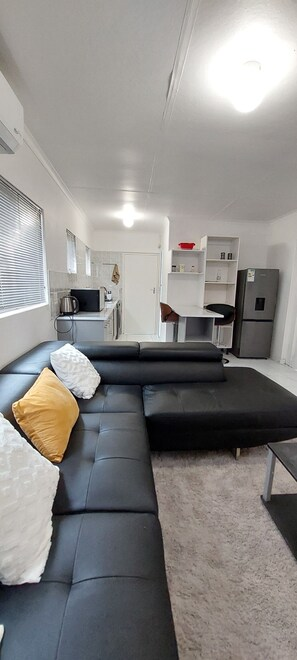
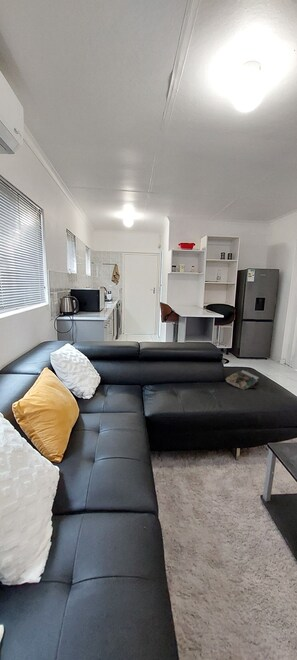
+ magazine [225,368,260,391]
